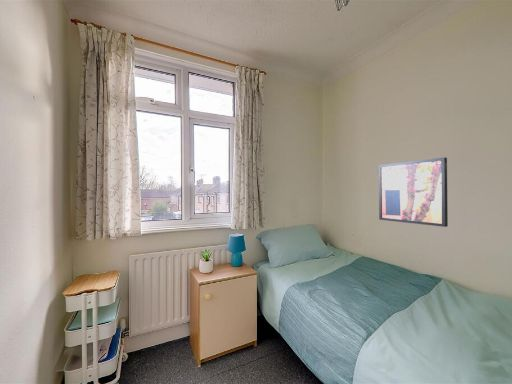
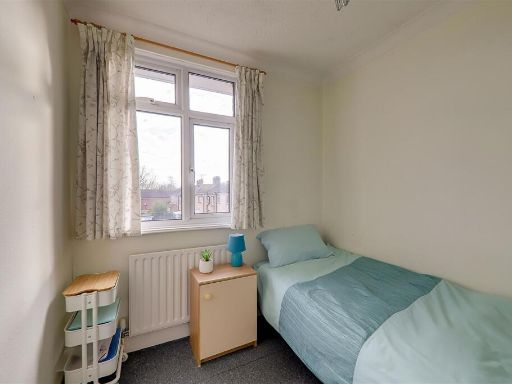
- wall art [378,156,449,228]
